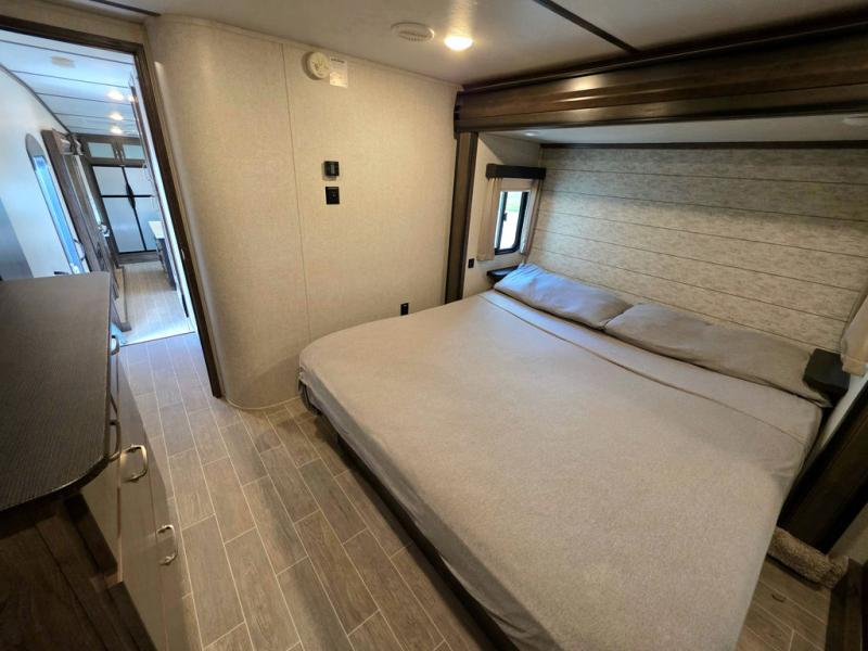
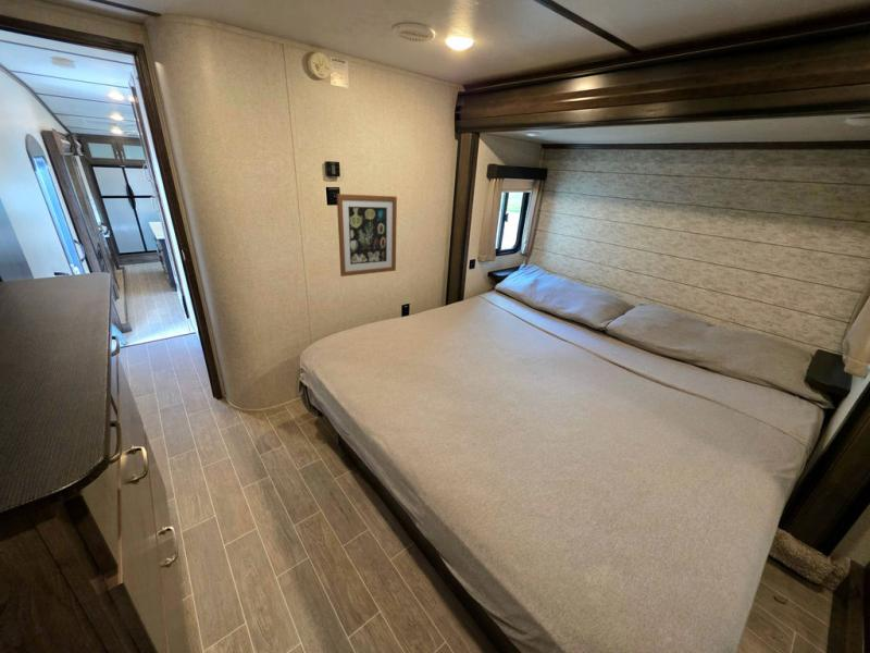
+ wall art [336,193,398,278]
